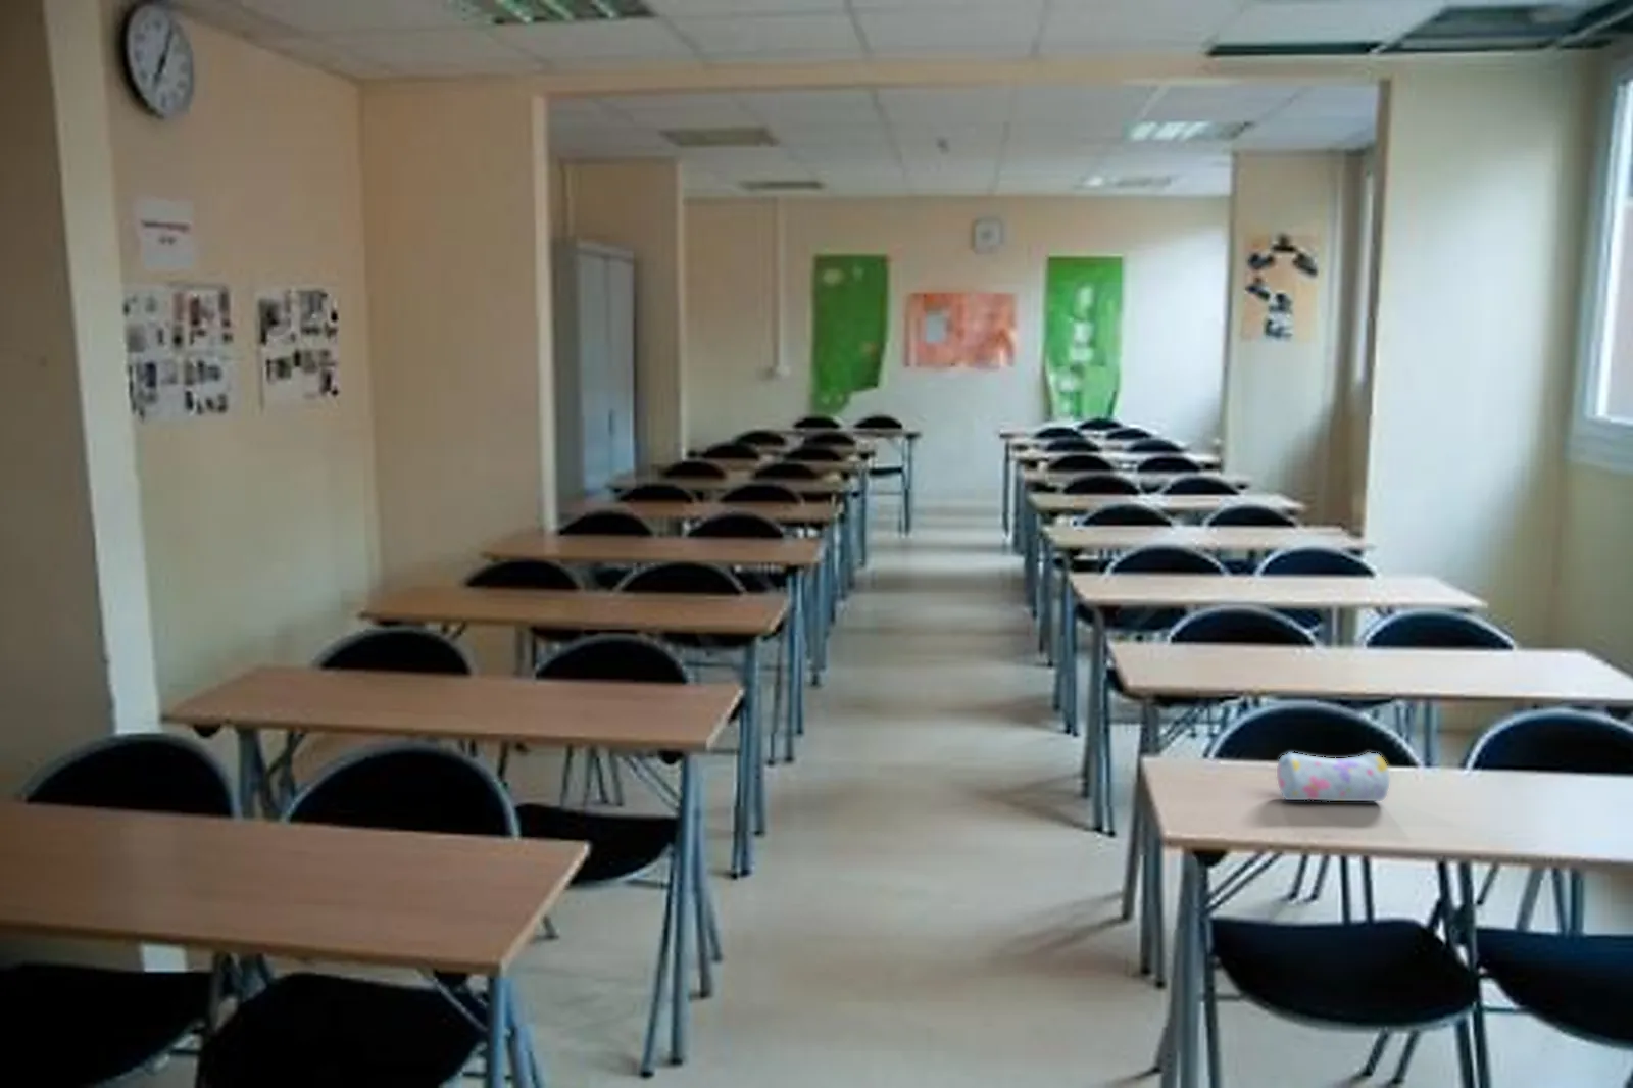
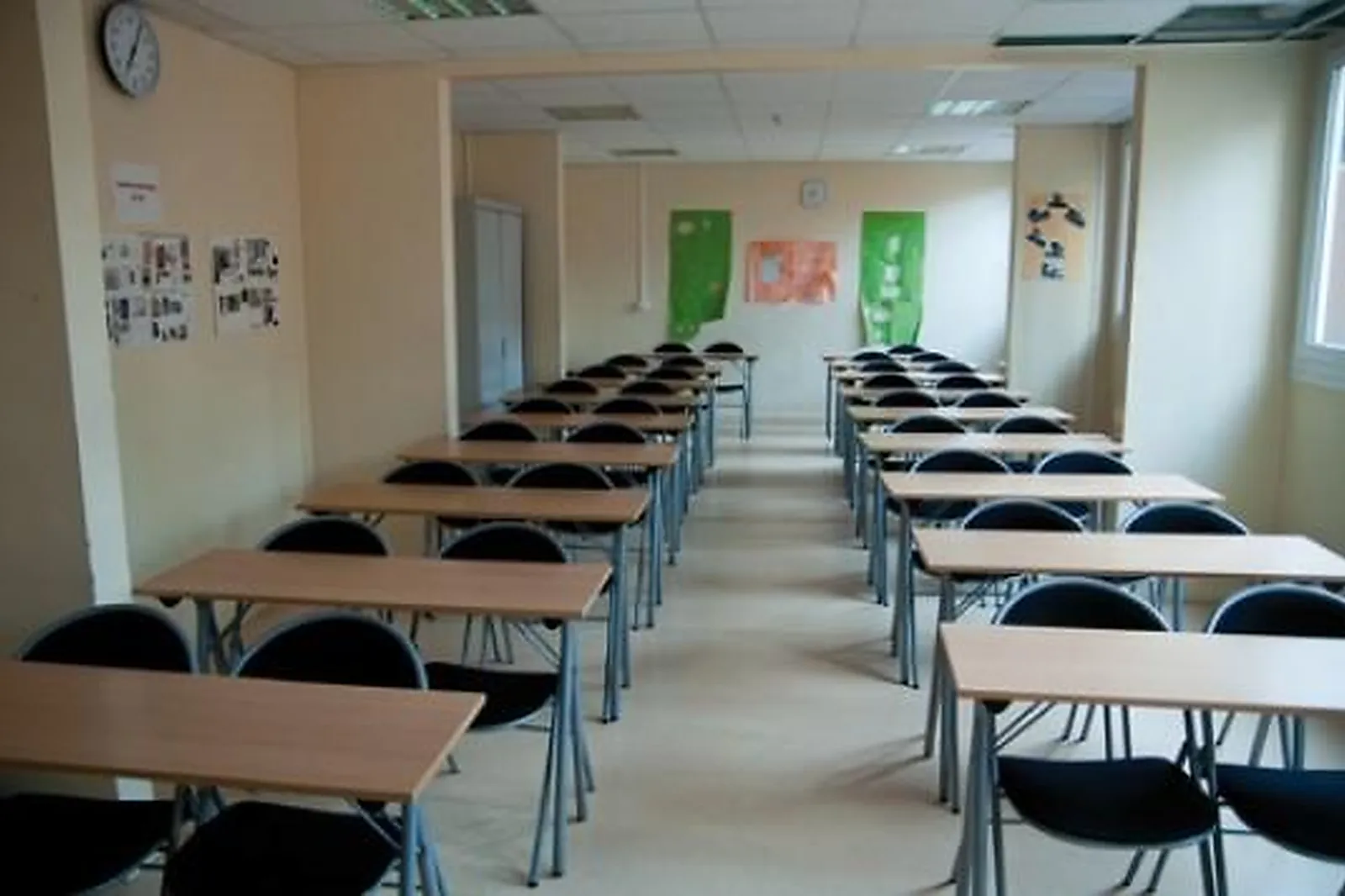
- pencil case [1276,752,1390,803]
